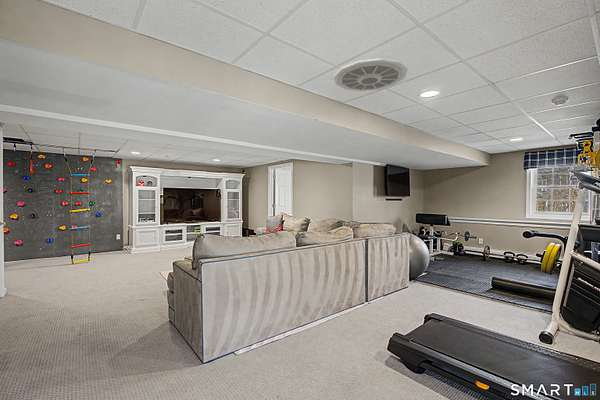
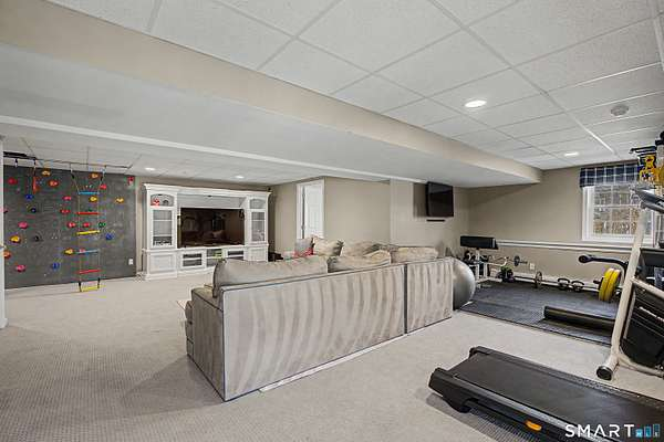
- ceiling vent [333,57,409,92]
